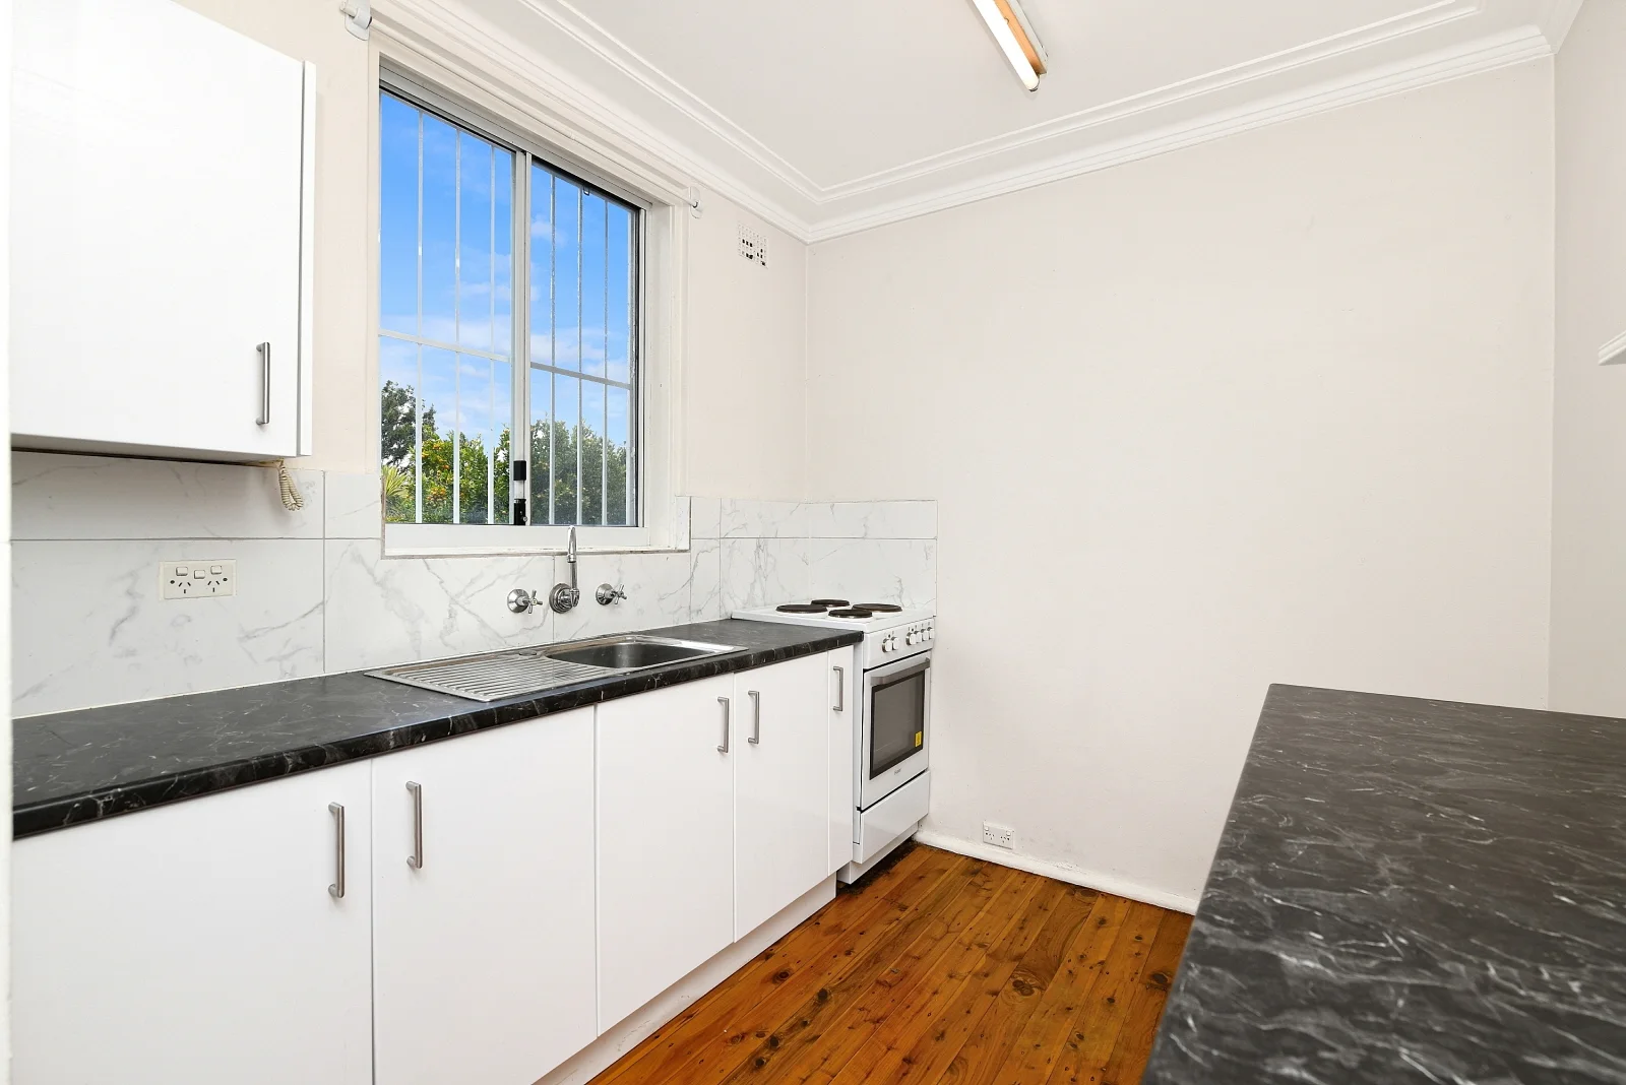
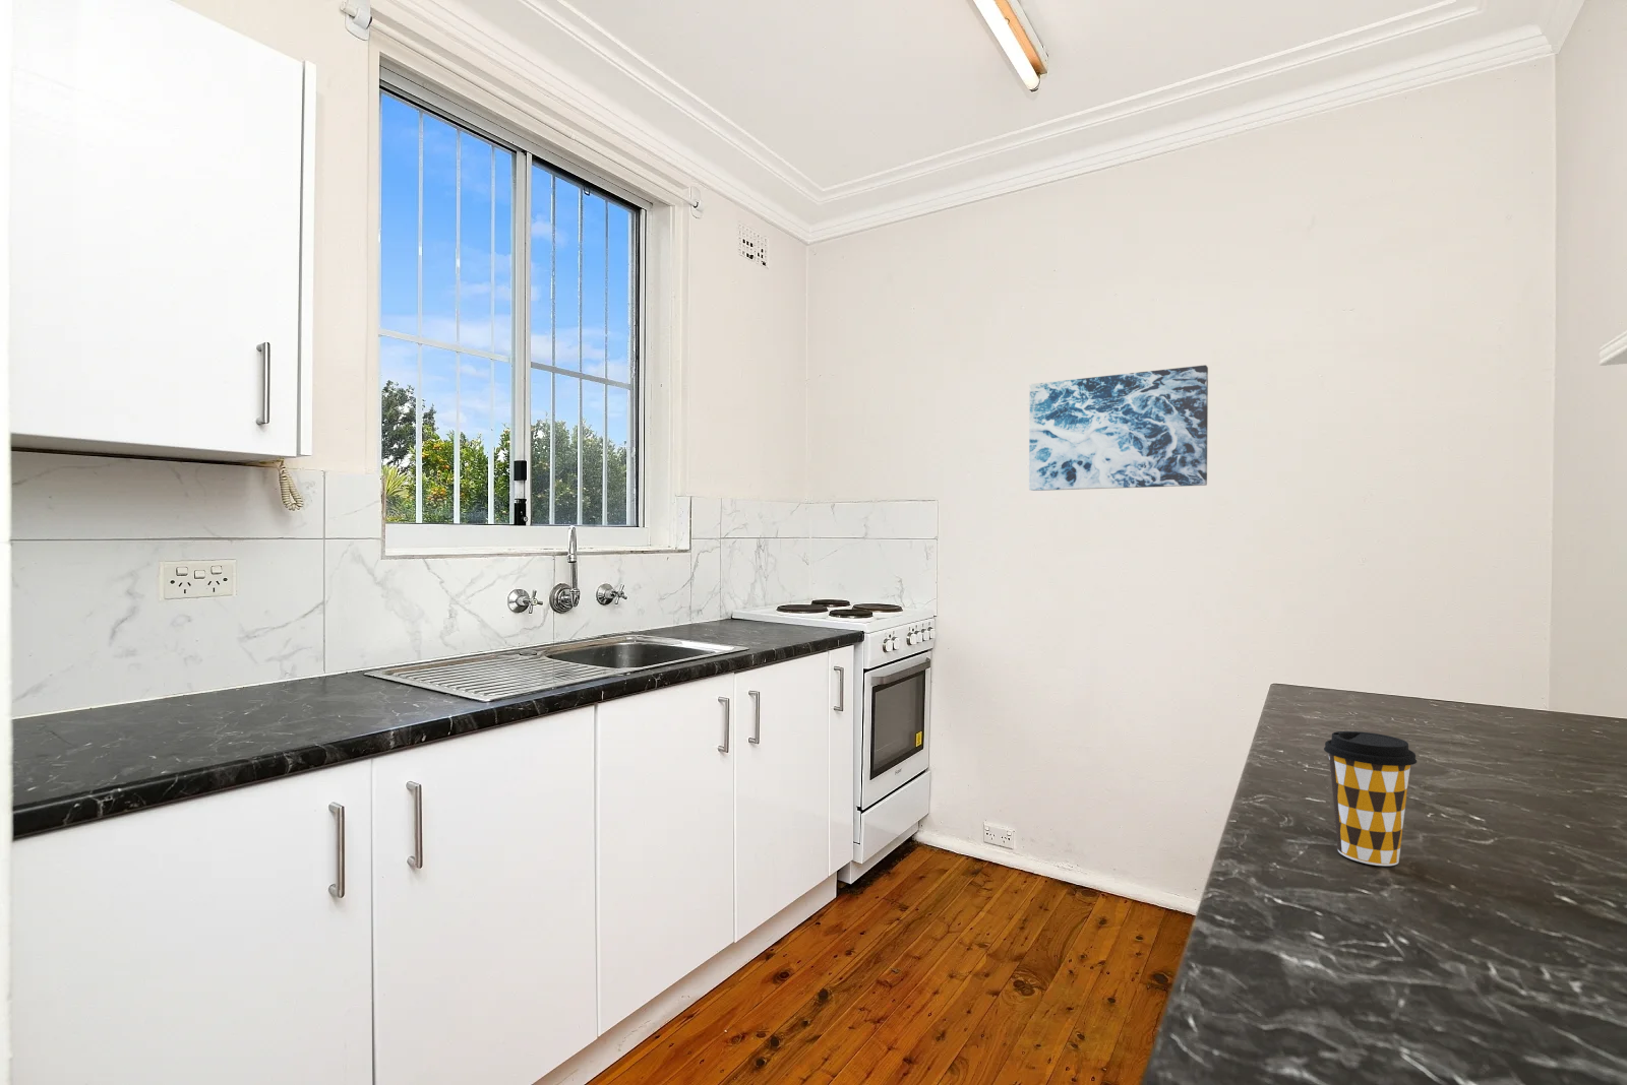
+ coffee cup [1323,730,1417,867]
+ wall art [1029,364,1209,492]
